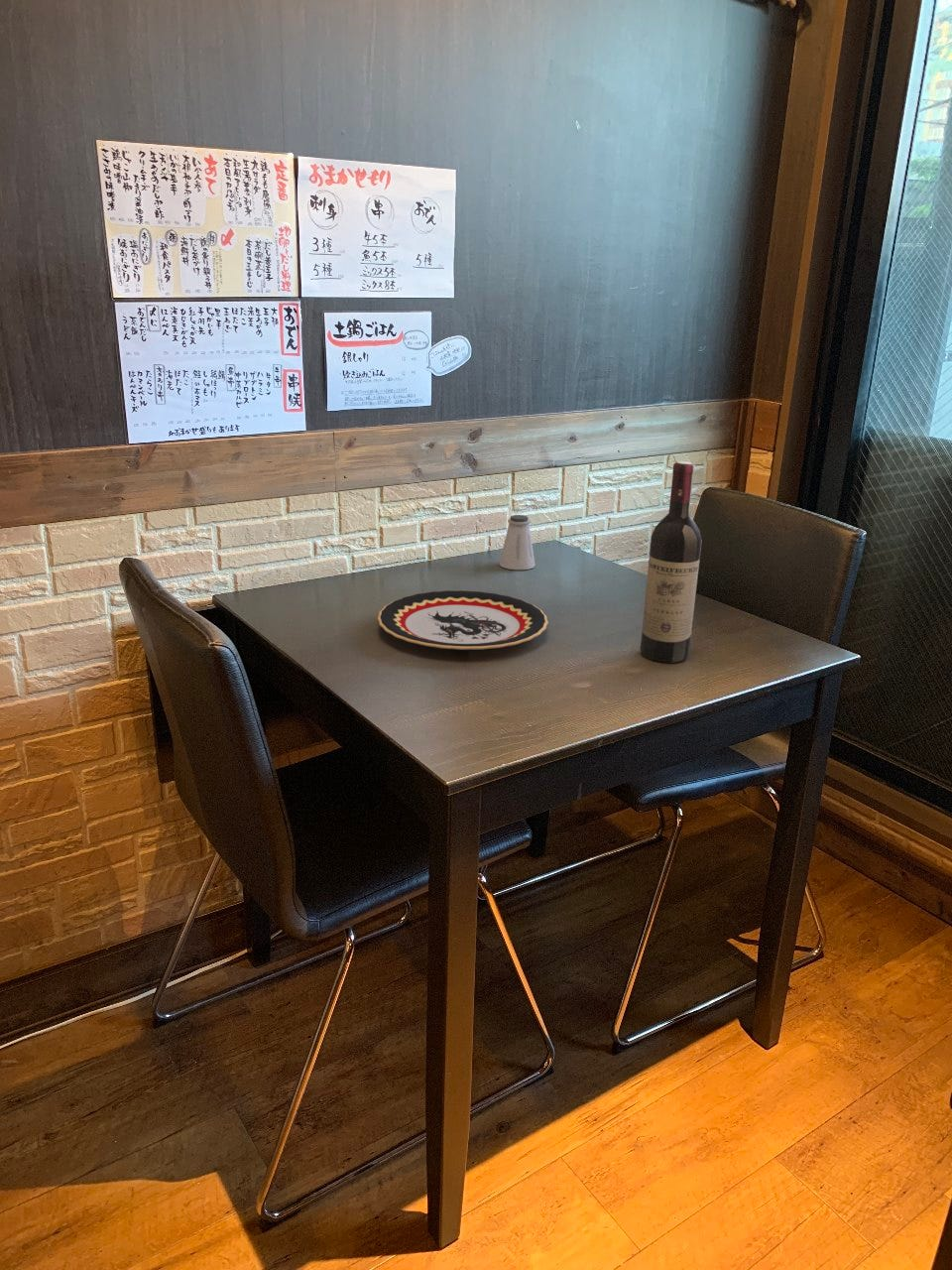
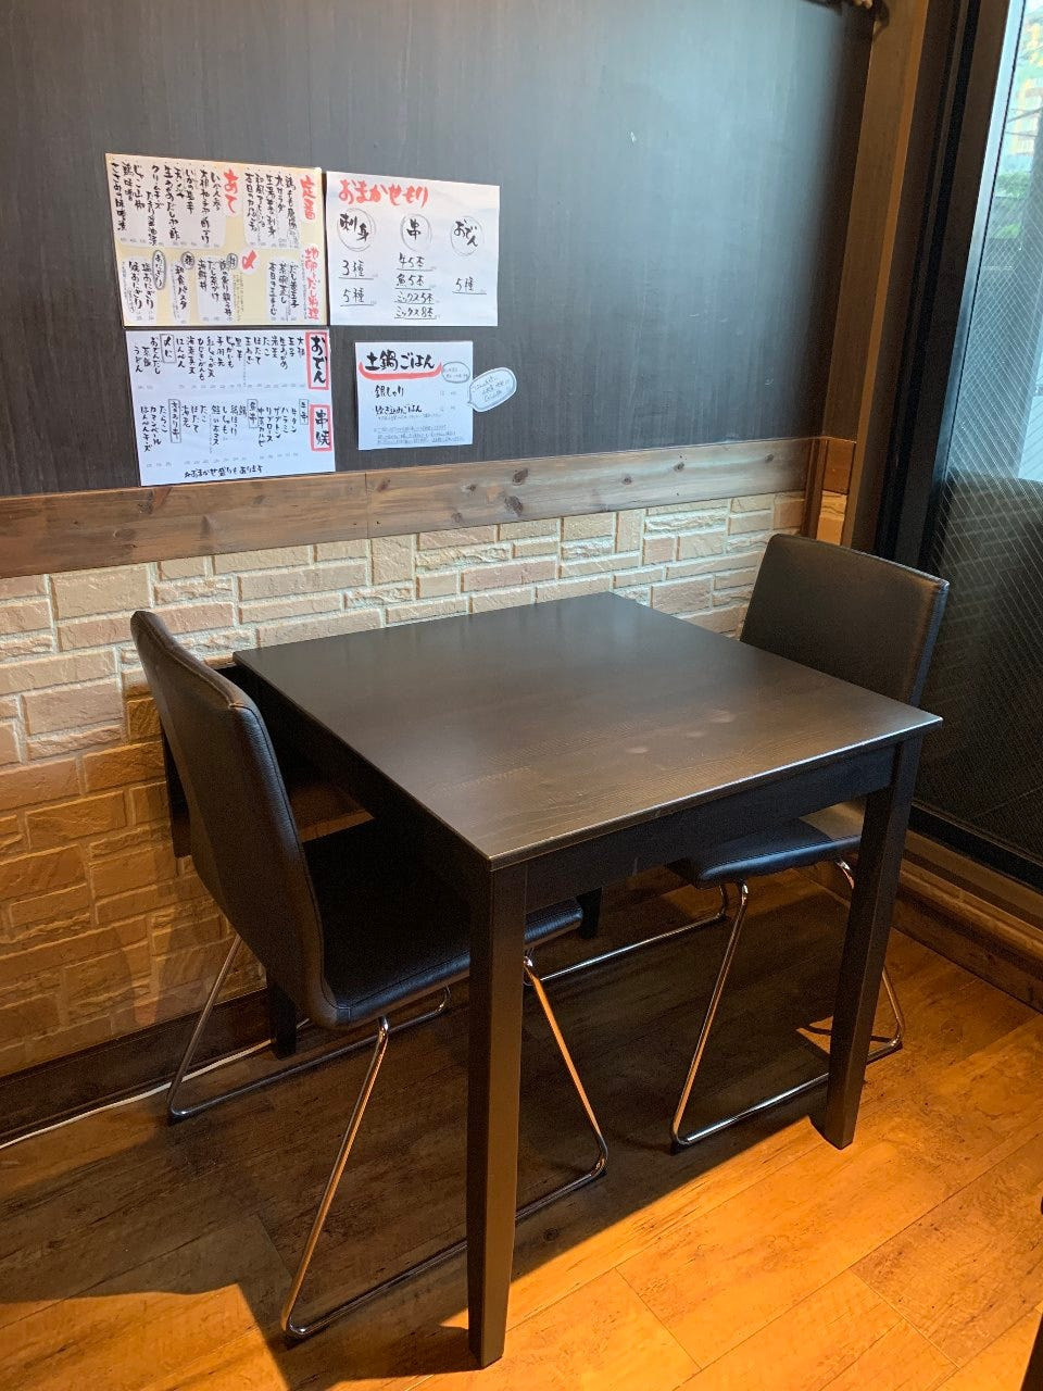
- wine bottle [640,460,703,664]
- plate [377,589,549,651]
- saltshaker [498,514,536,571]
